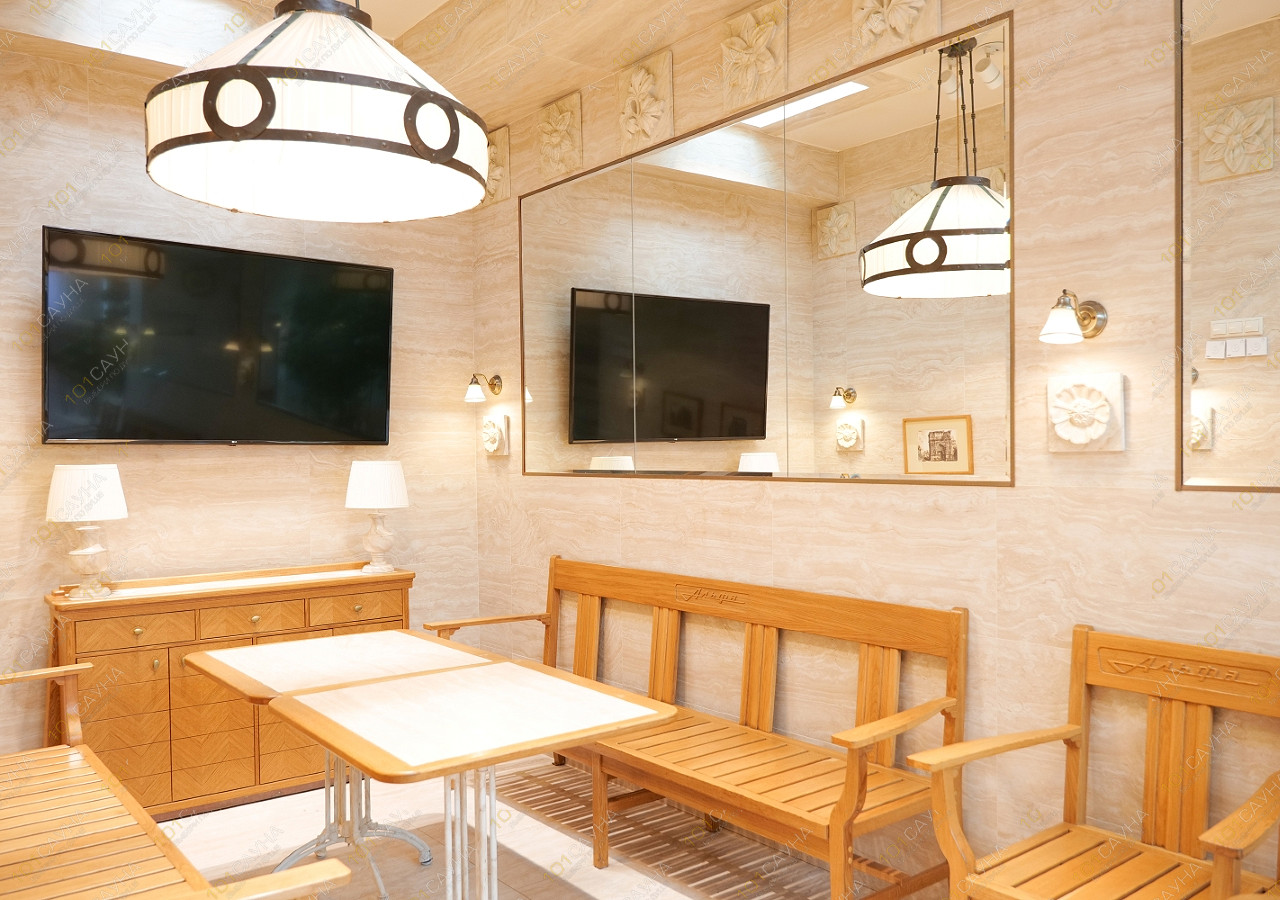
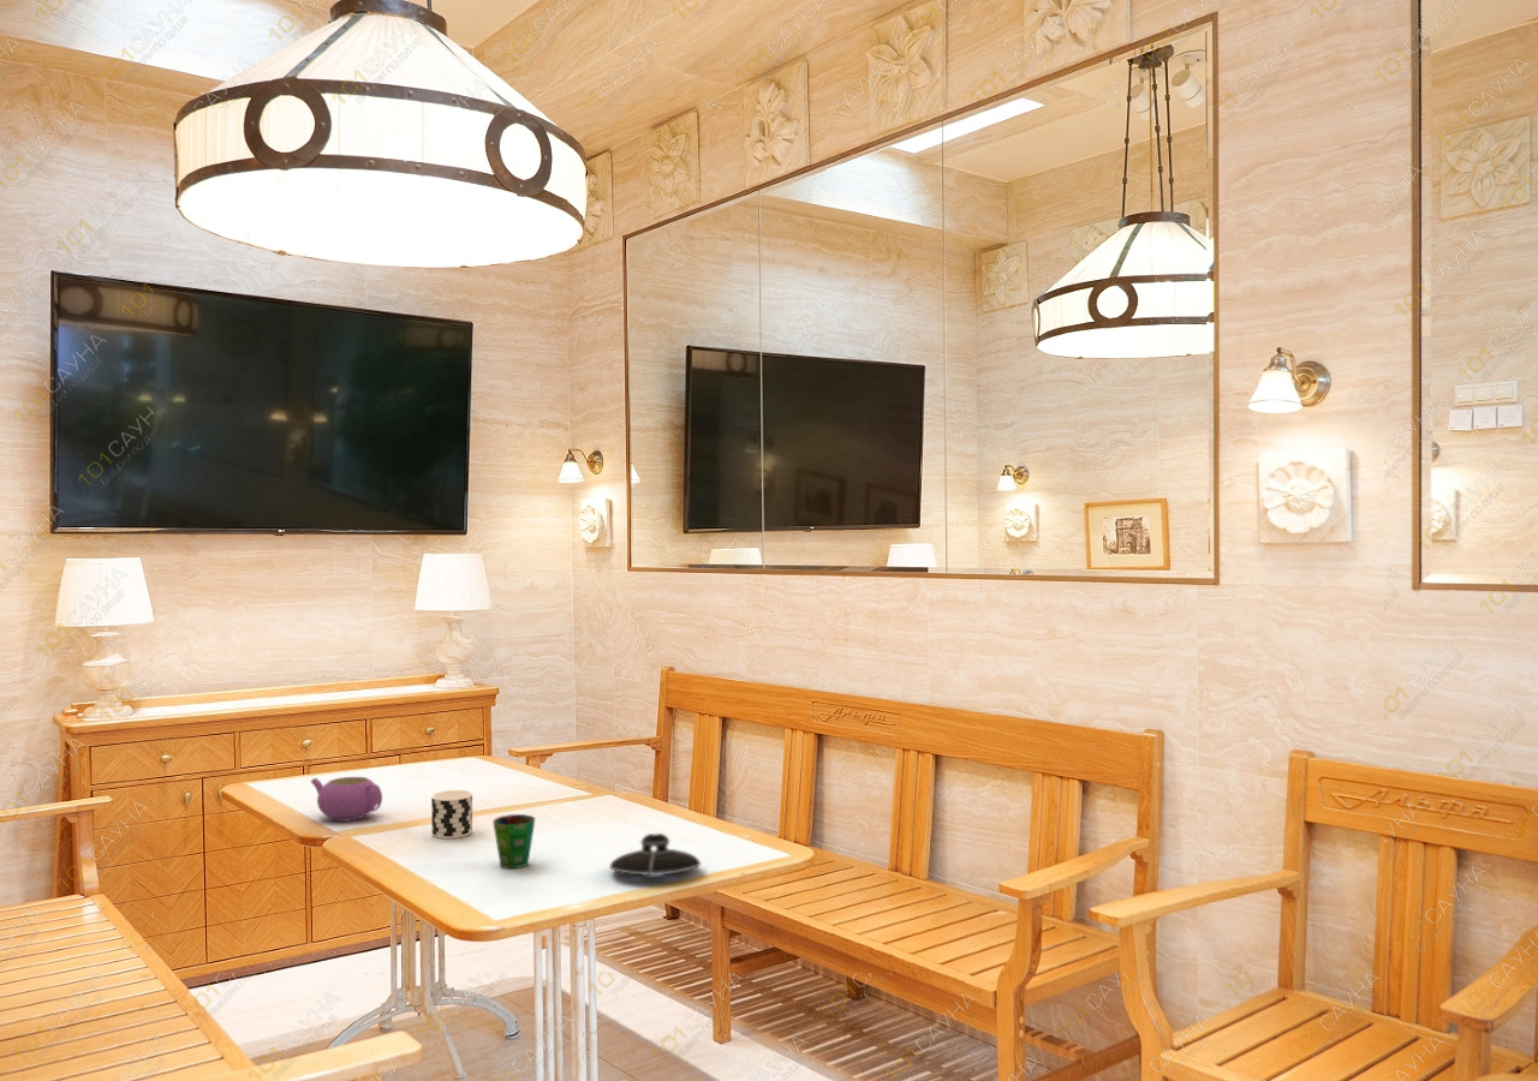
+ teapot [310,776,383,823]
+ cup [430,789,473,840]
+ cup [491,813,536,870]
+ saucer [608,830,702,876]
